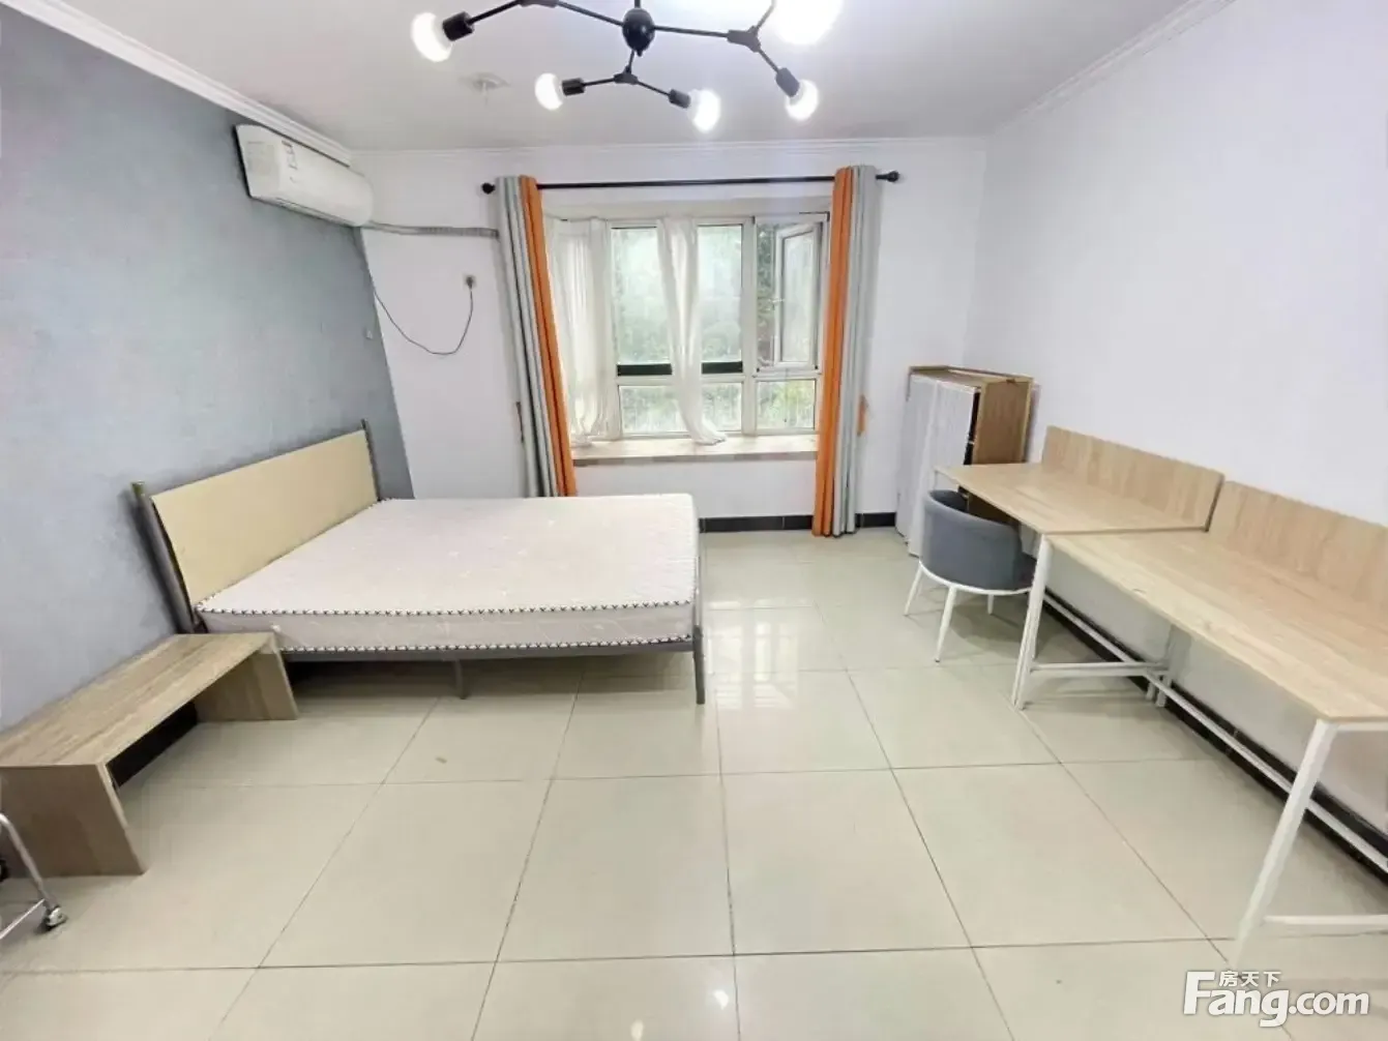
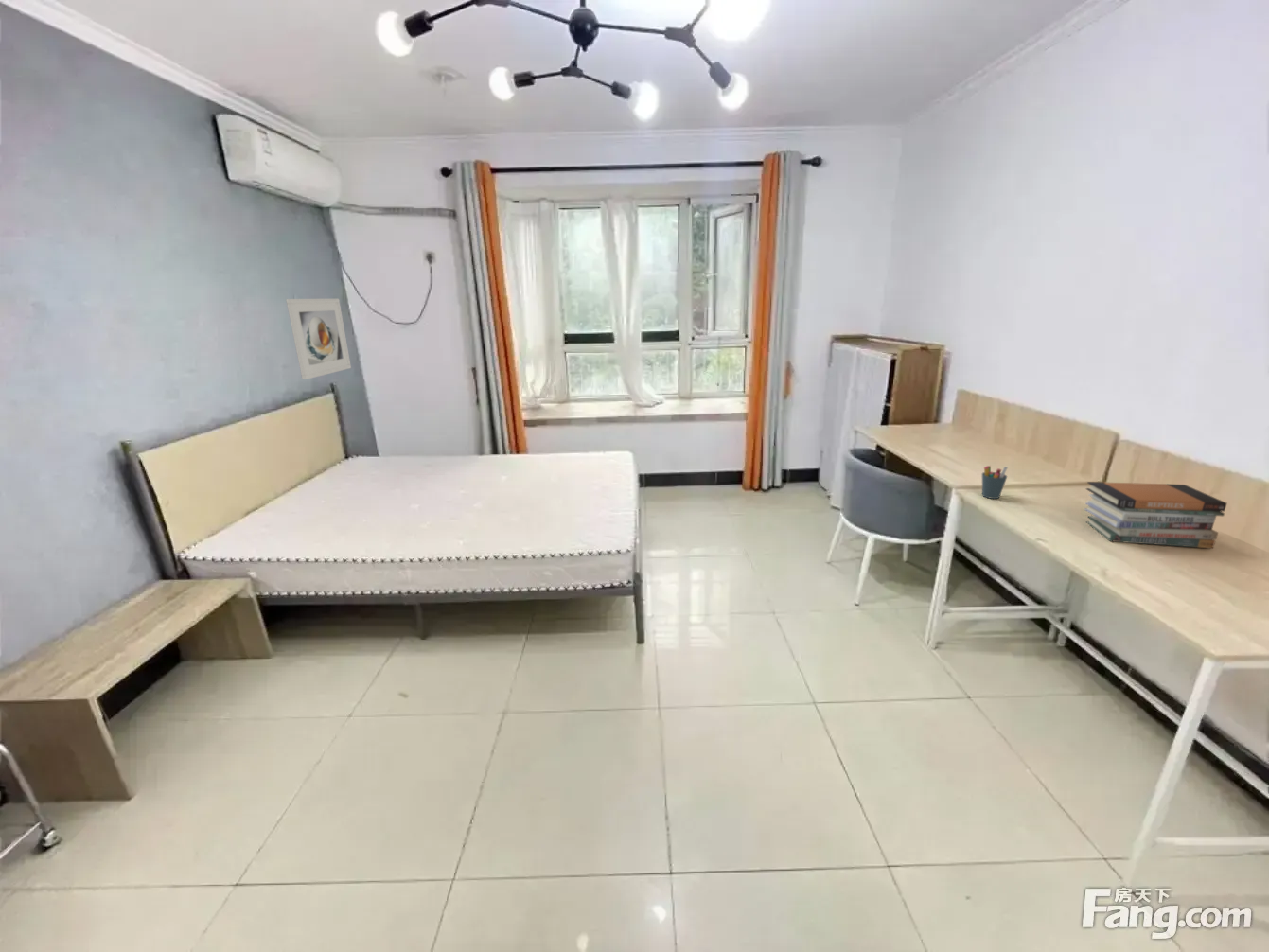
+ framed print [285,298,352,380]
+ pen holder [981,465,1009,500]
+ book stack [1084,481,1228,549]
